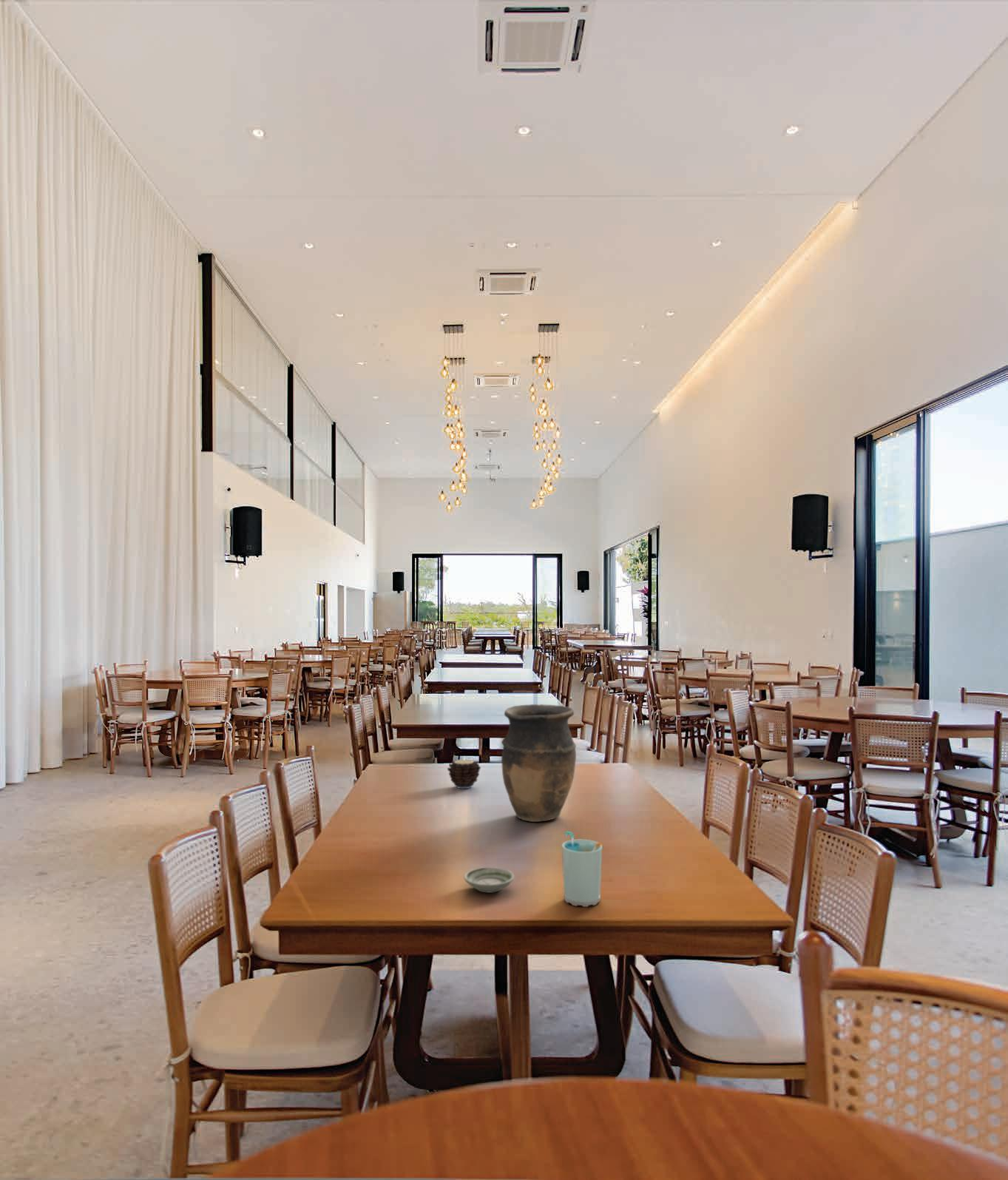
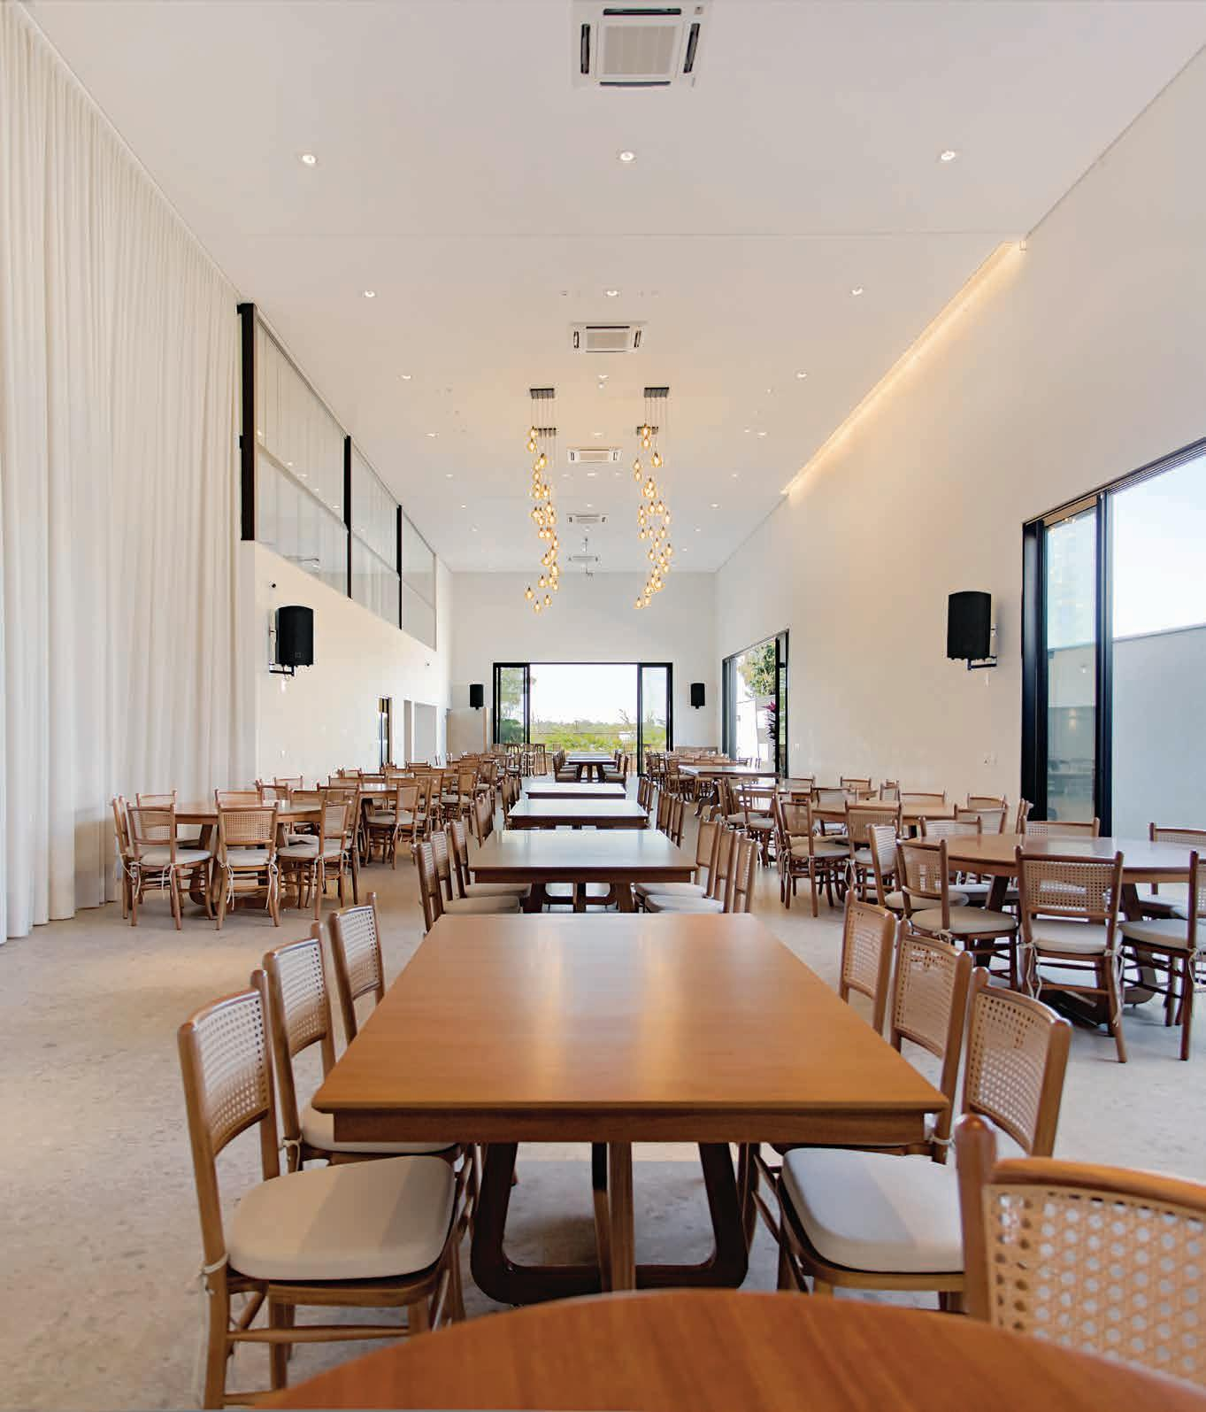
- saucer [463,866,515,894]
- candle [447,756,481,789]
- cup [561,831,604,908]
- vase [501,704,577,823]
